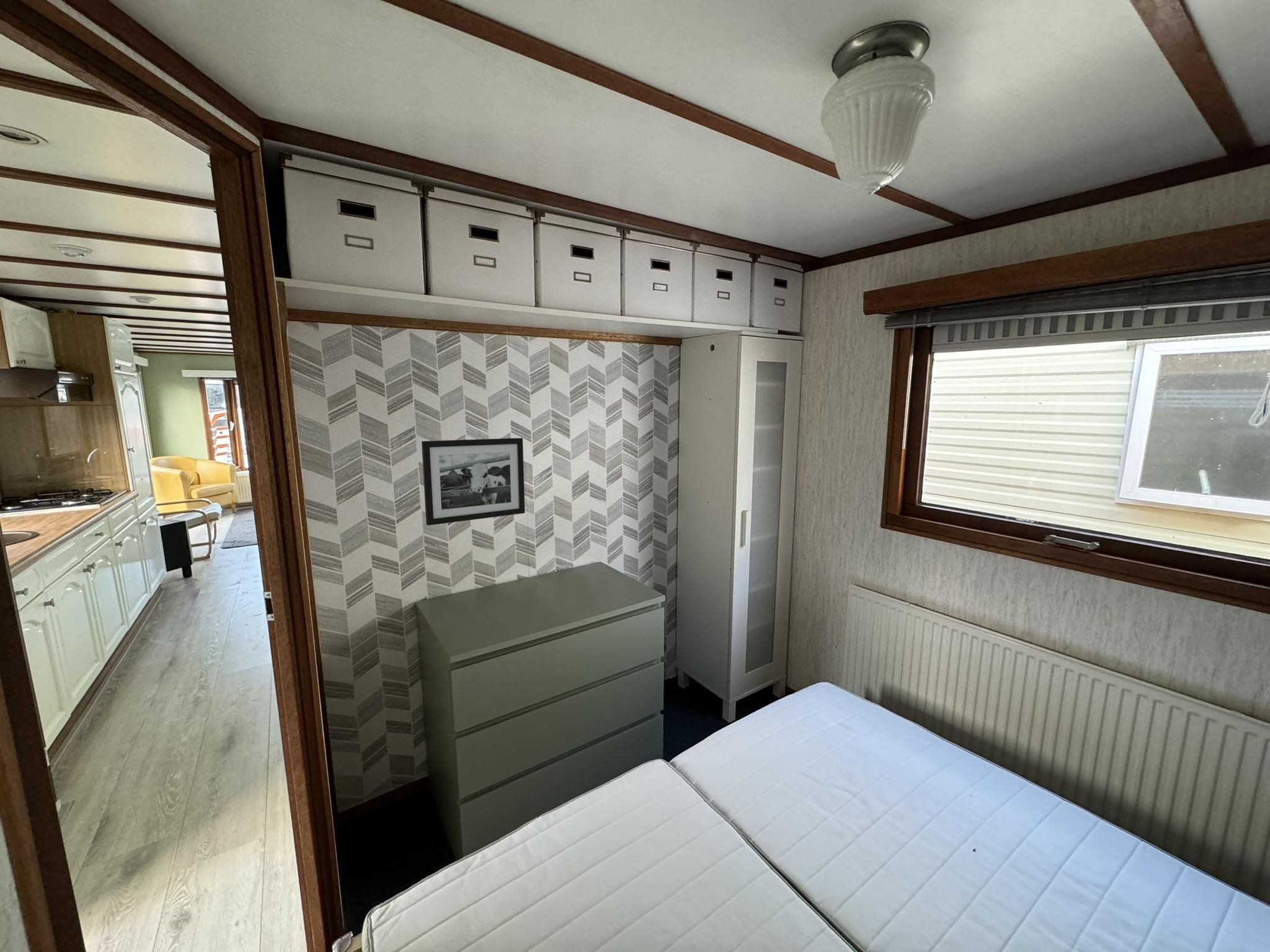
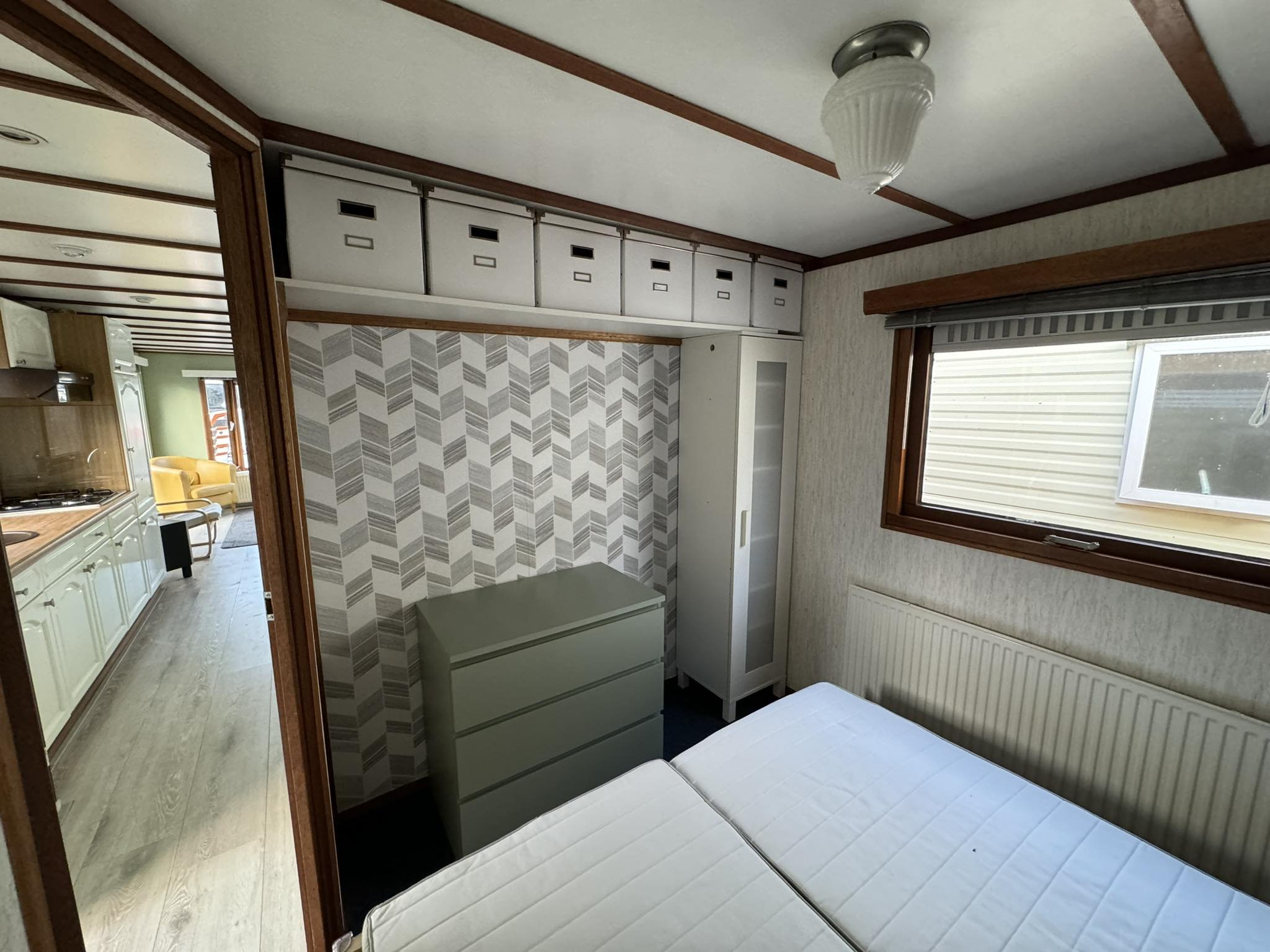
- picture frame [421,438,525,526]
